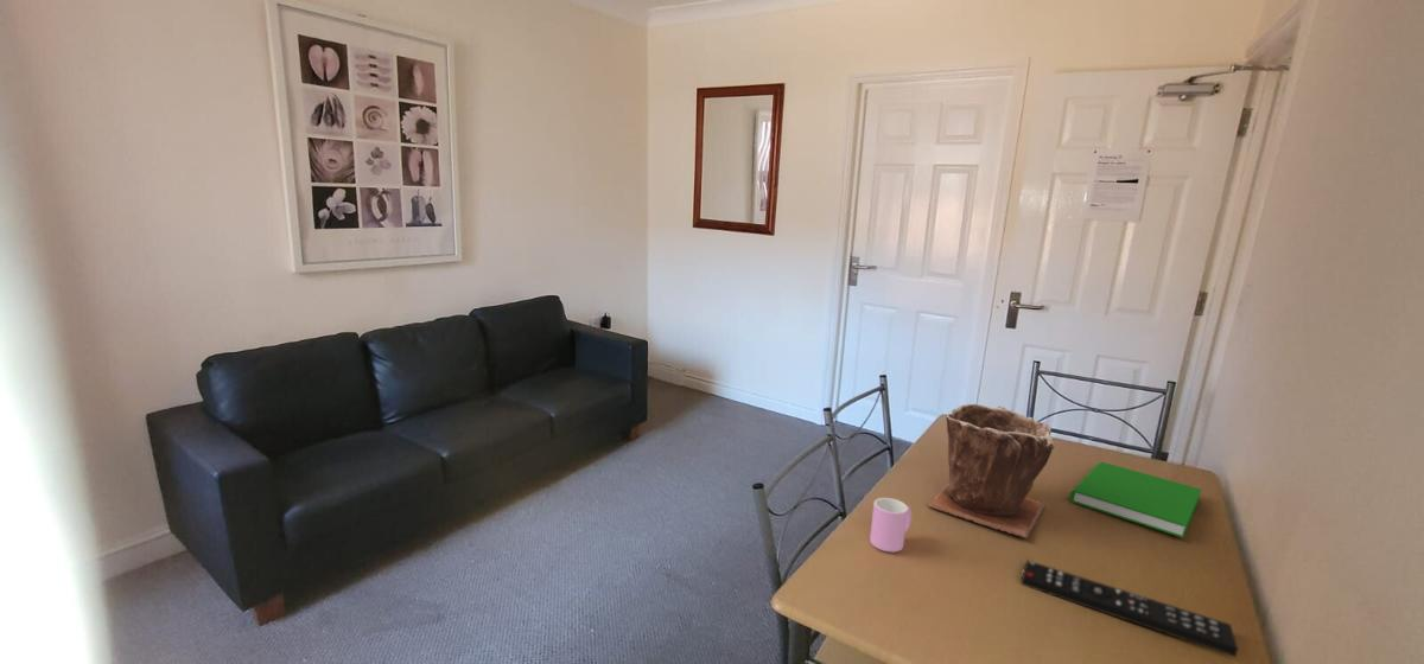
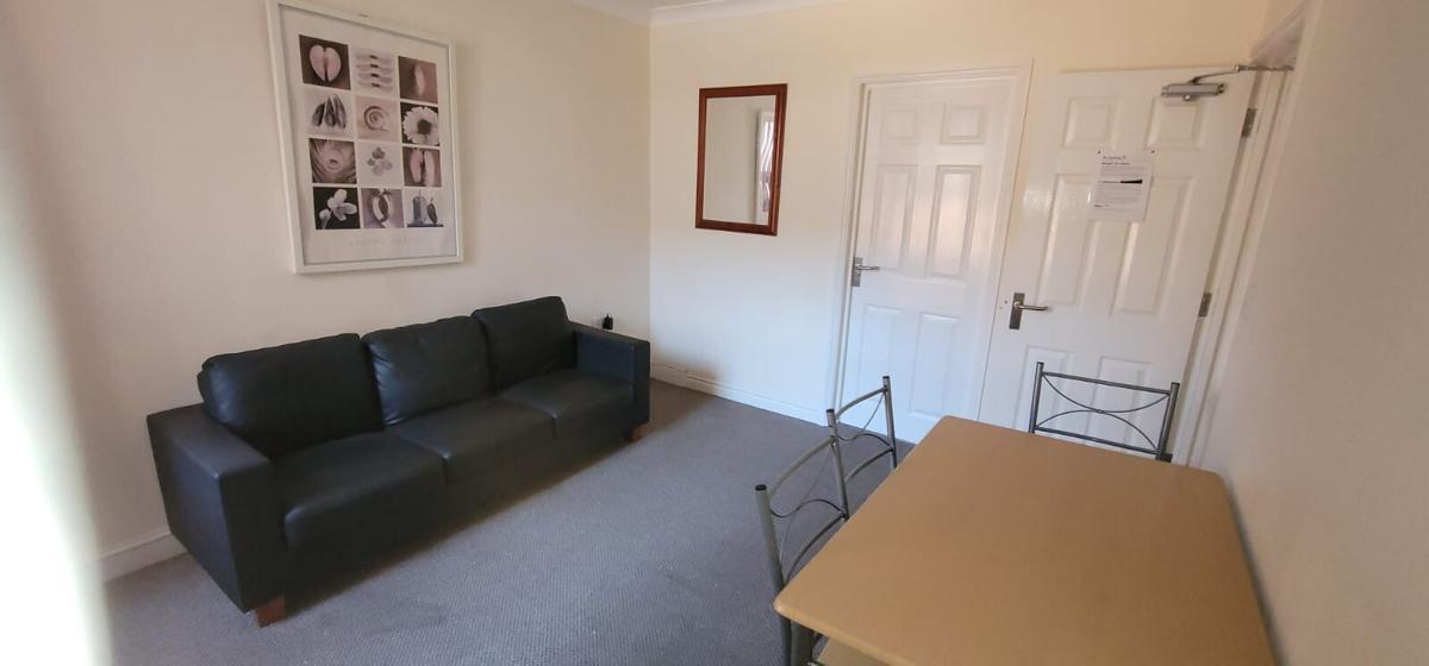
- remote control [1021,558,1239,658]
- plant pot [927,403,1055,538]
- cup [869,497,913,553]
- book [1069,461,1202,538]
